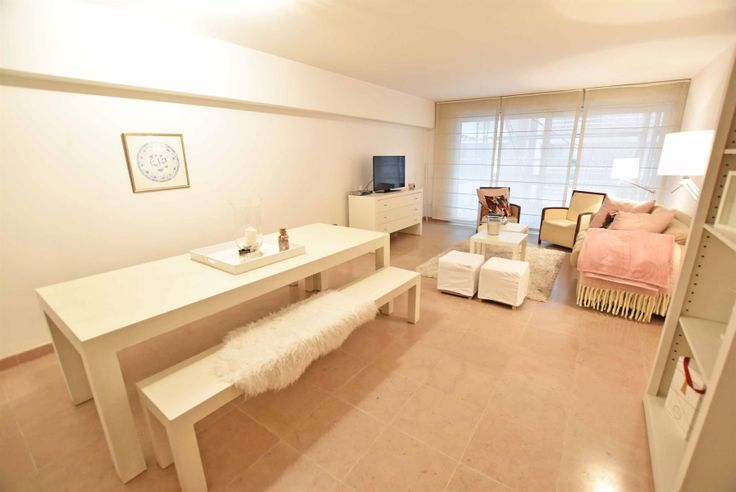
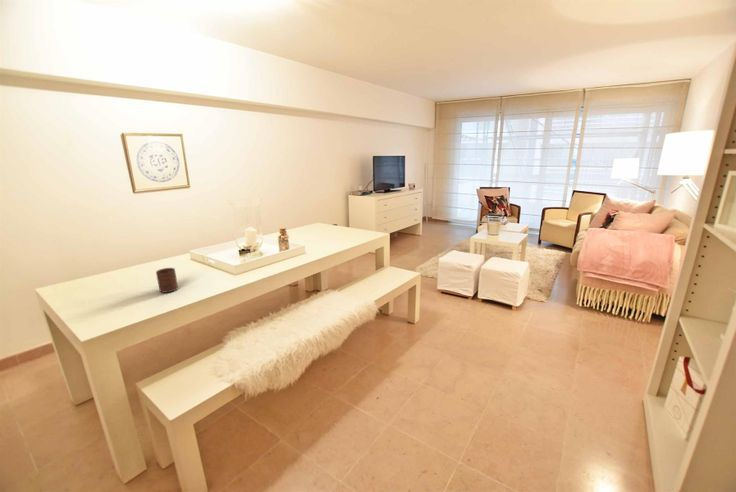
+ cup [155,267,179,294]
